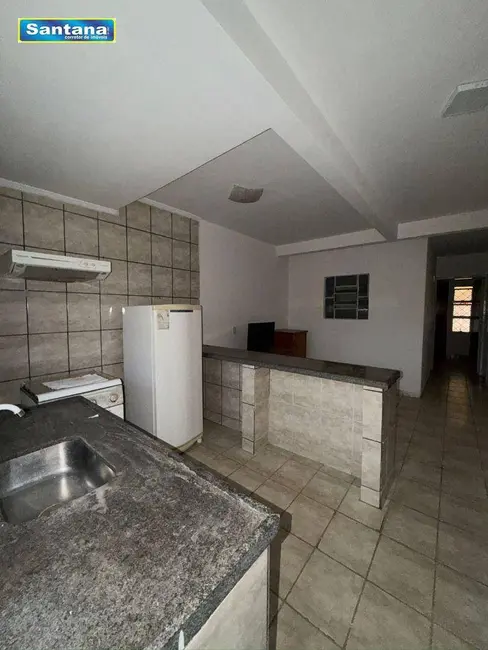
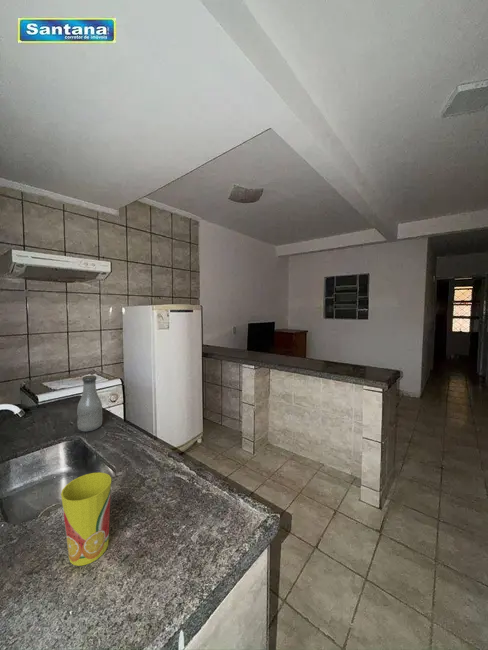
+ bottle [76,374,103,432]
+ cup [60,471,112,567]
